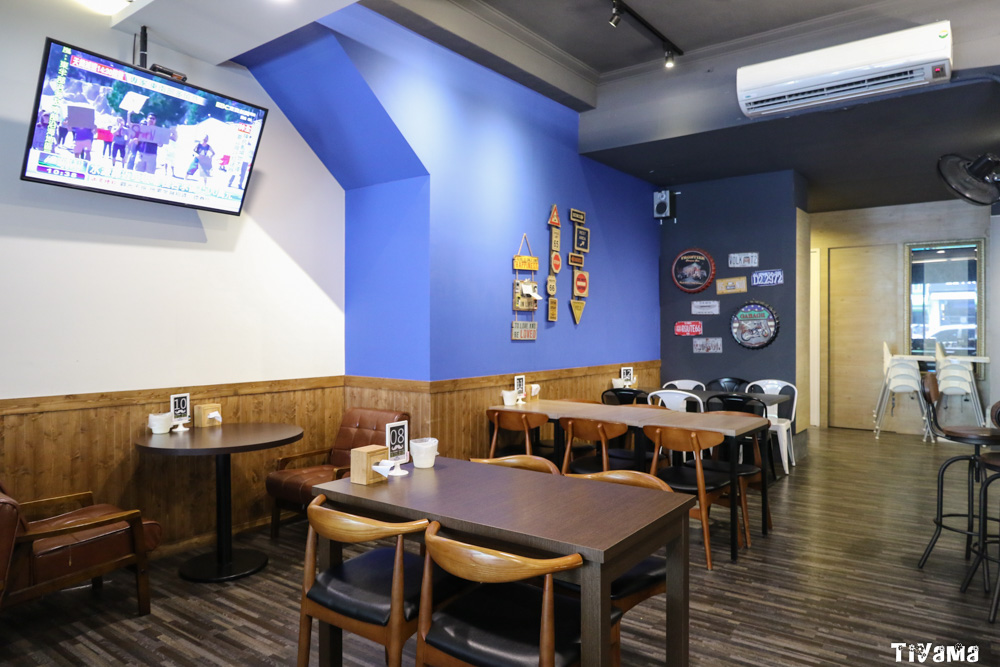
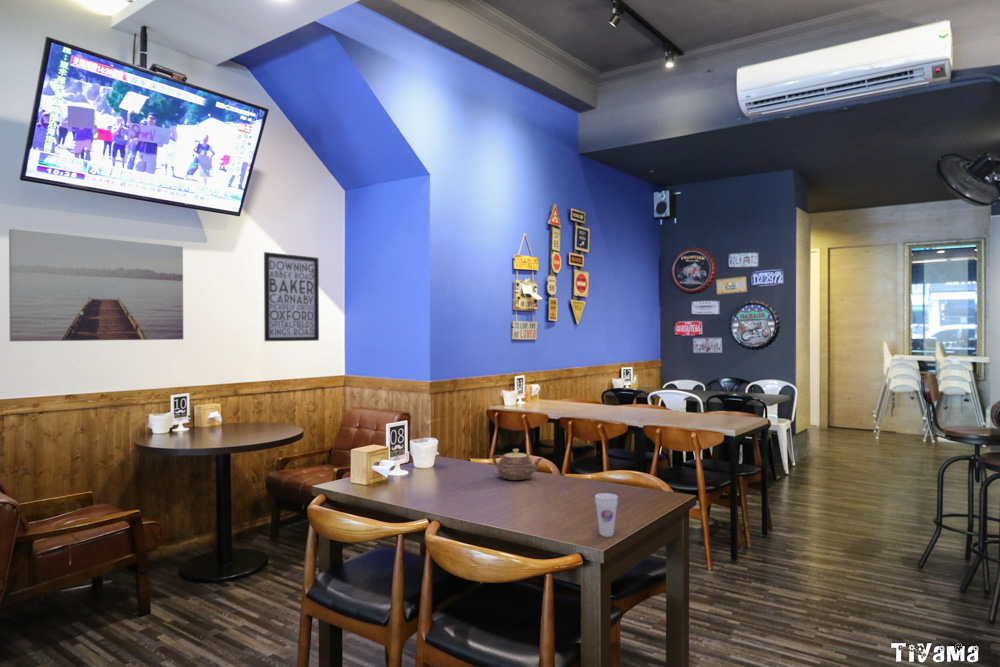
+ teapot [492,448,544,481]
+ wall art [263,251,320,342]
+ cup [594,492,619,538]
+ wall art [8,228,184,342]
